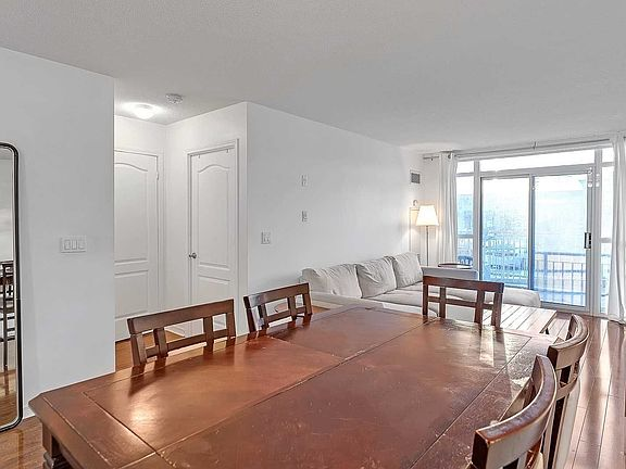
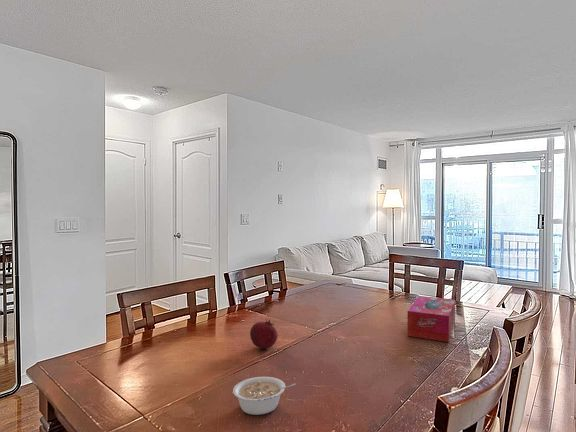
+ tissue box [406,295,456,343]
+ legume [232,376,297,416]
+ fruit [249,318,278,350]
